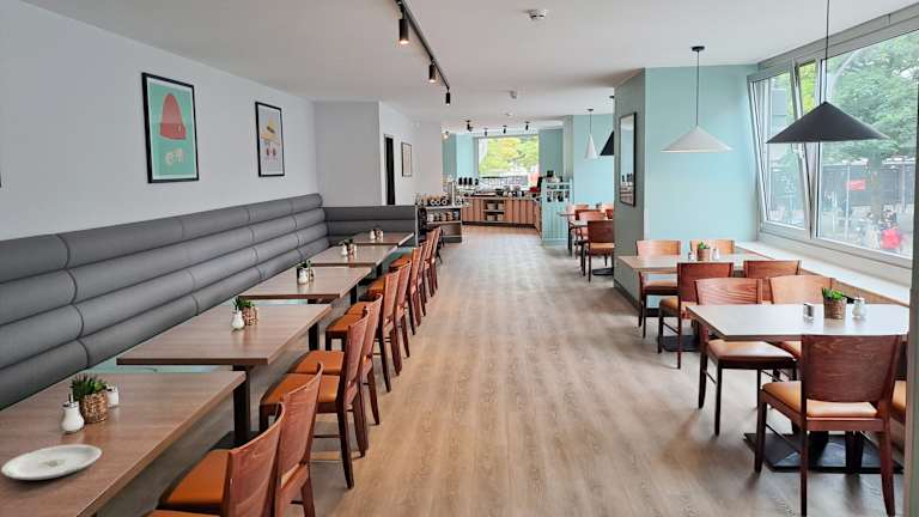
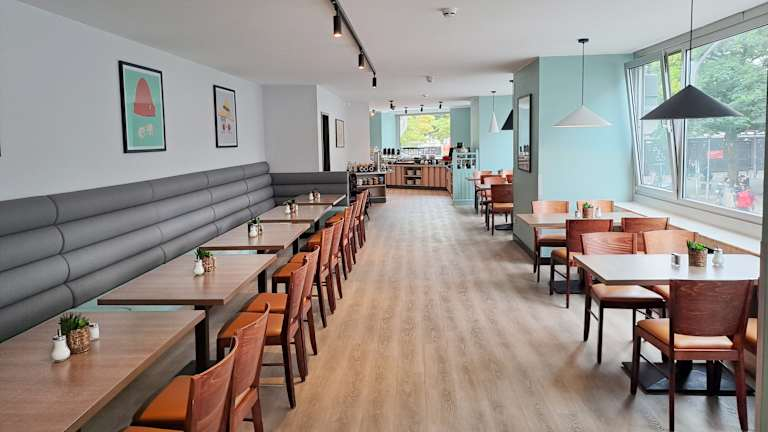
- plate [0,443,103,481]
